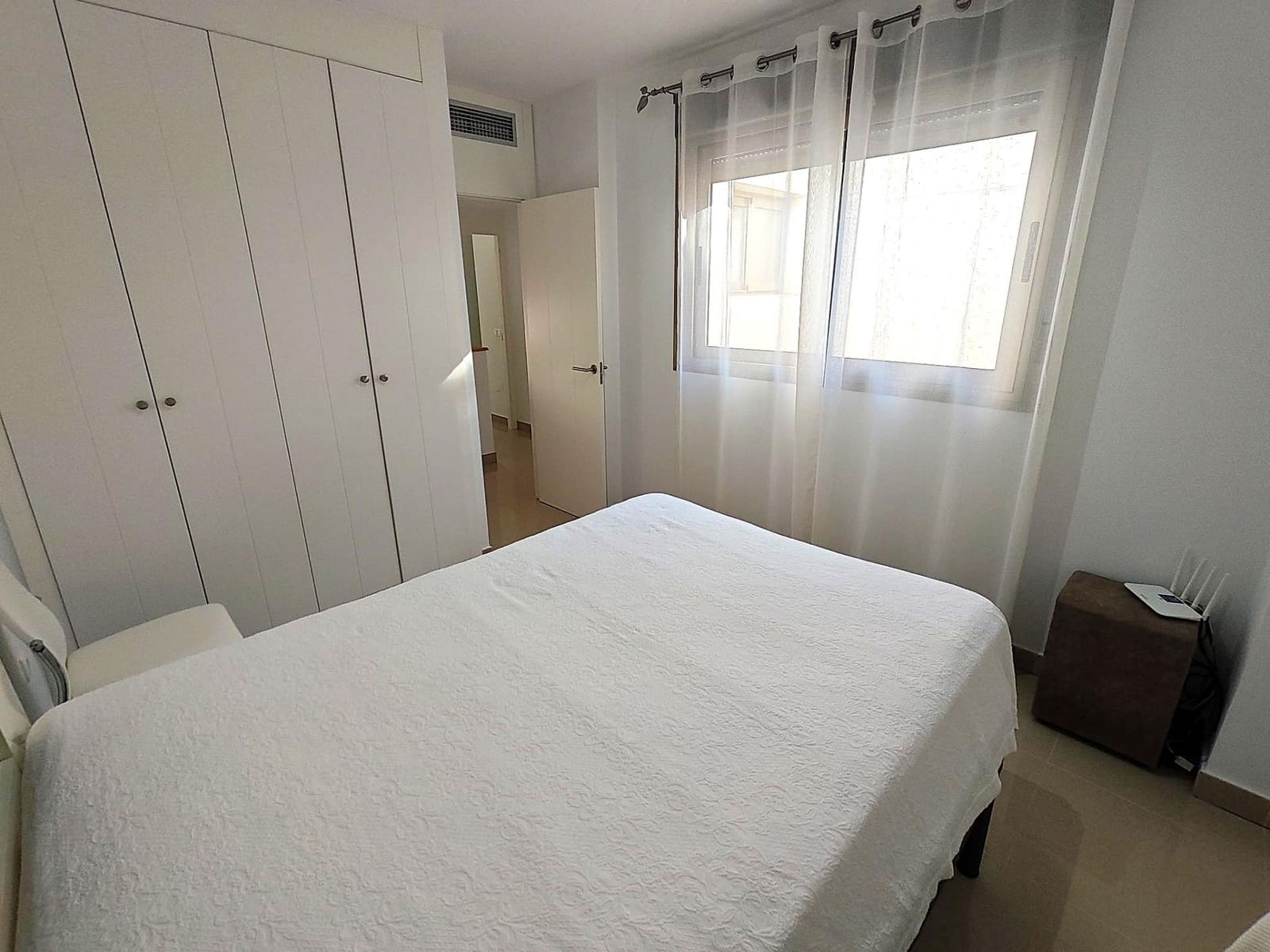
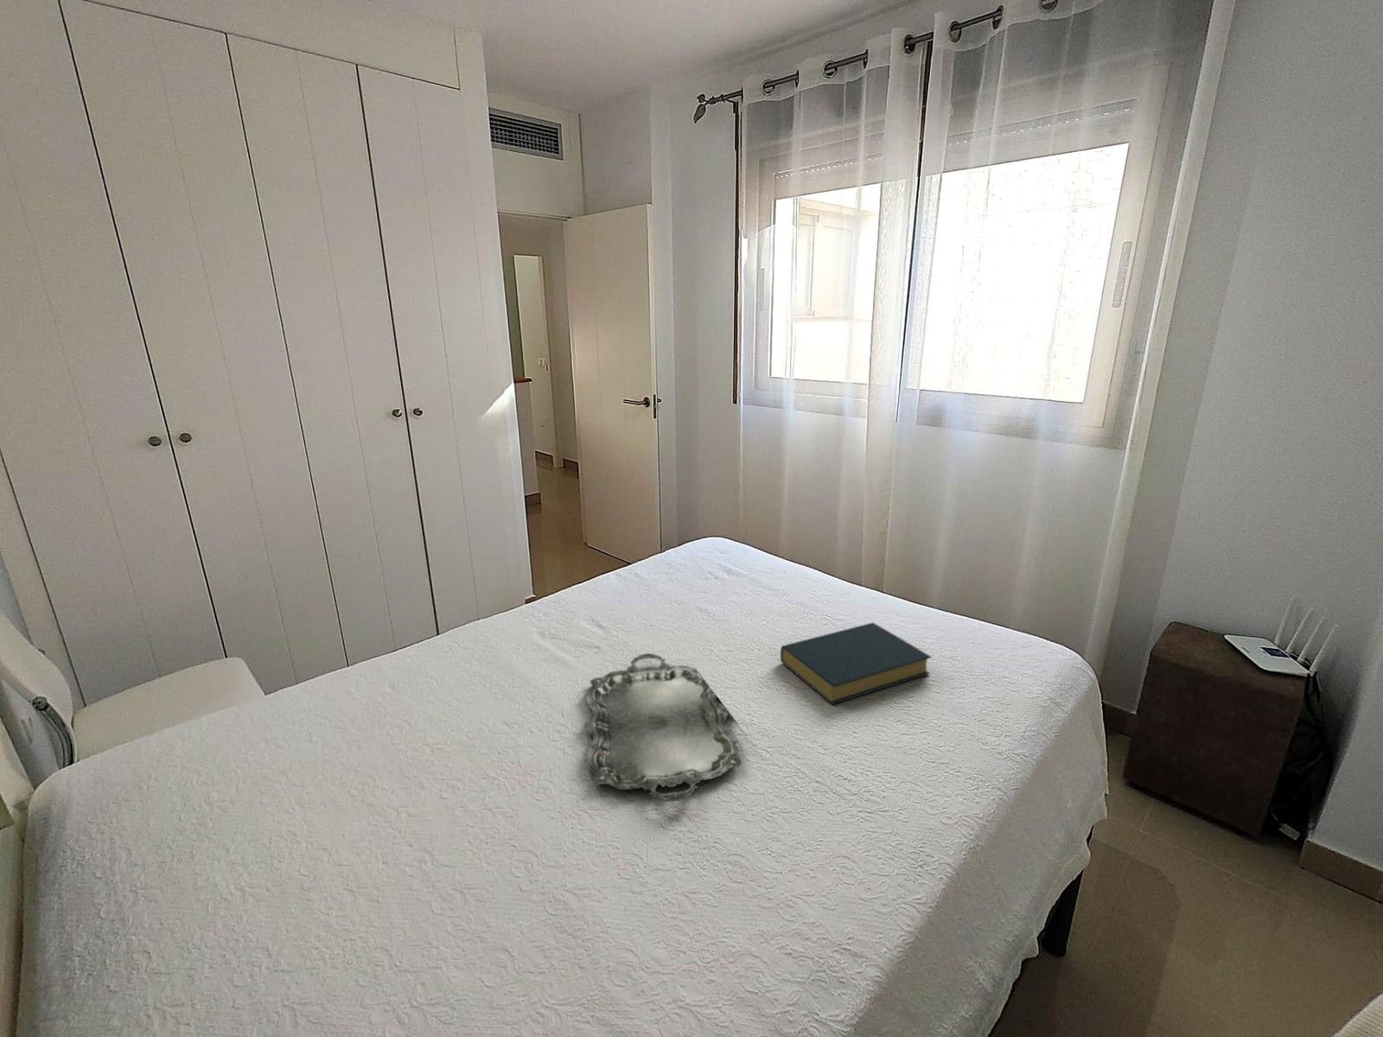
+ serving tray [583,652,742,802]
+ hardback book [780,621,932,705]
